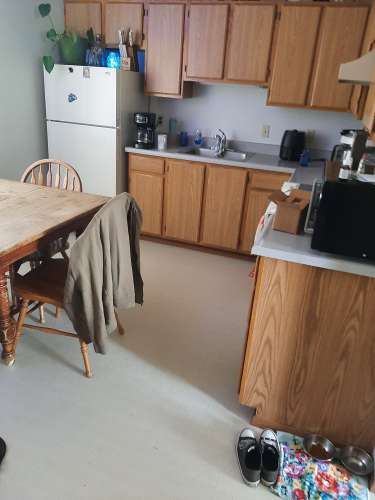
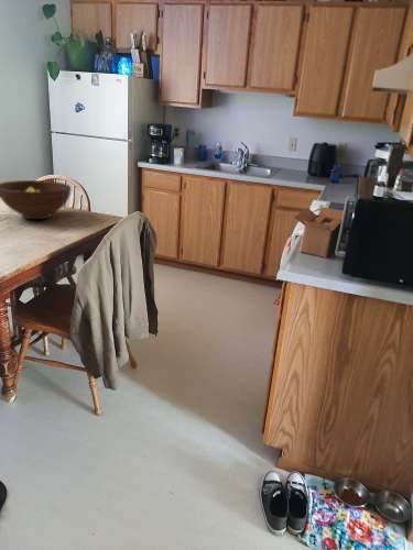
+ fruit bowl [0,179,72,220]
